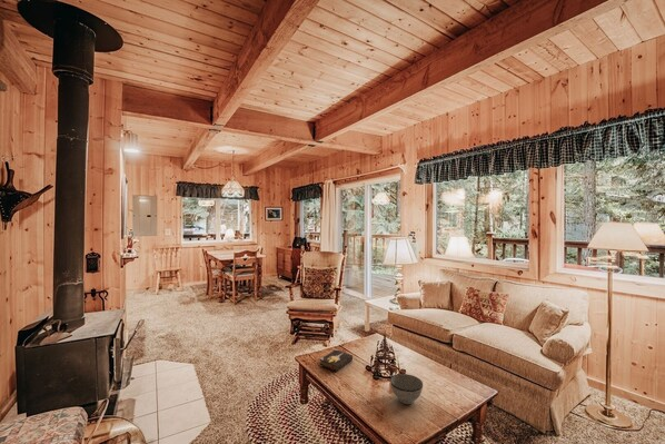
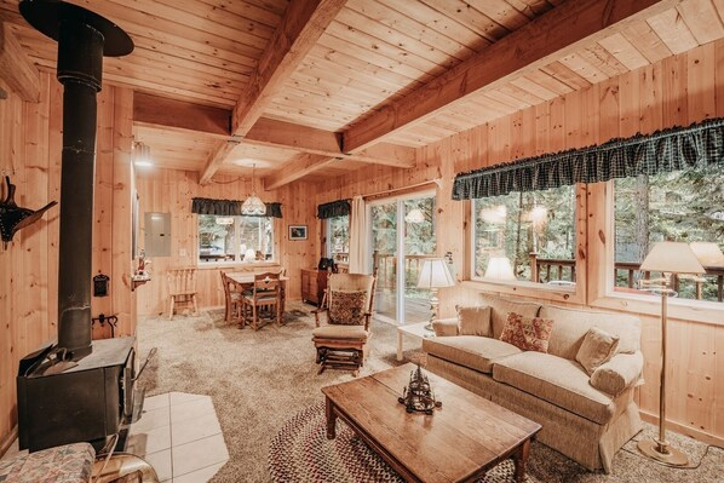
- bowl [389,373,424,405]
- hardback book [318,348,354,373]
